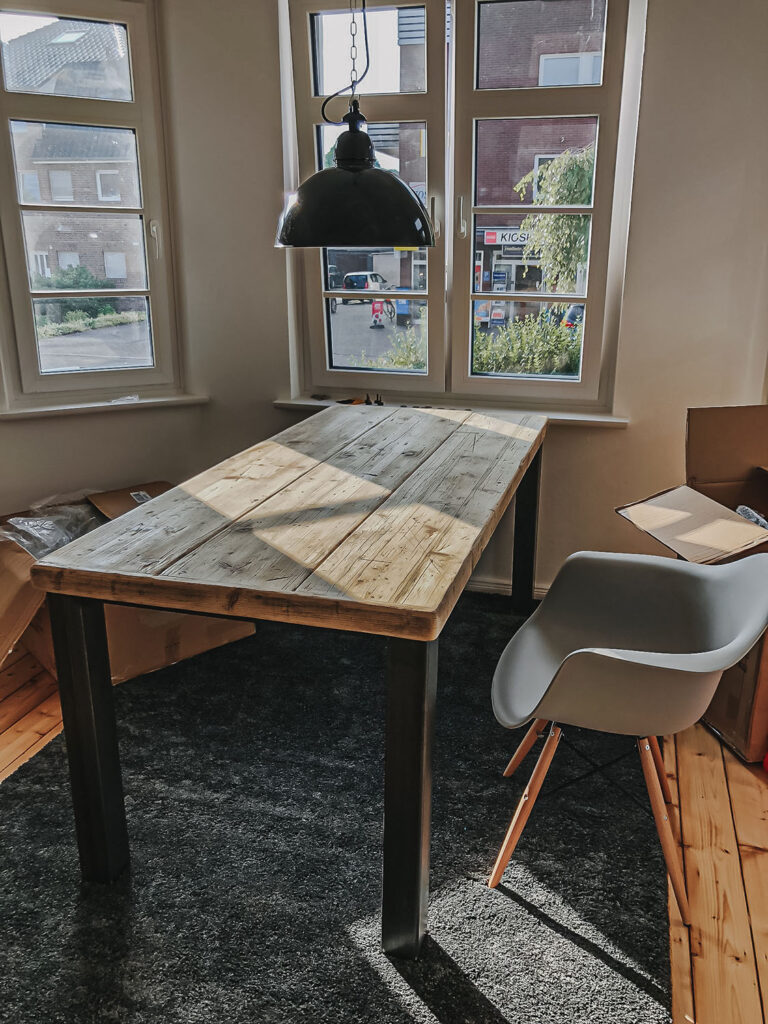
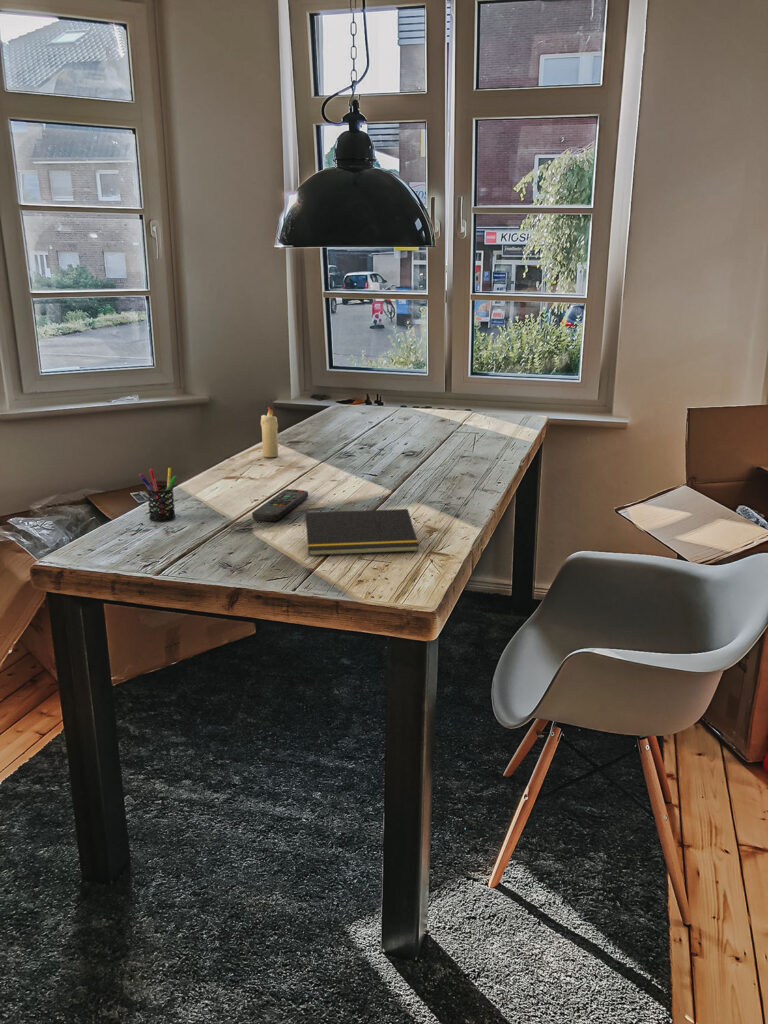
+ remote control [251,489,309,522]
+ pen holder [138,467,178,522]
+ notepad [302,508,420,557]
+ candle [260,406,279,458]
